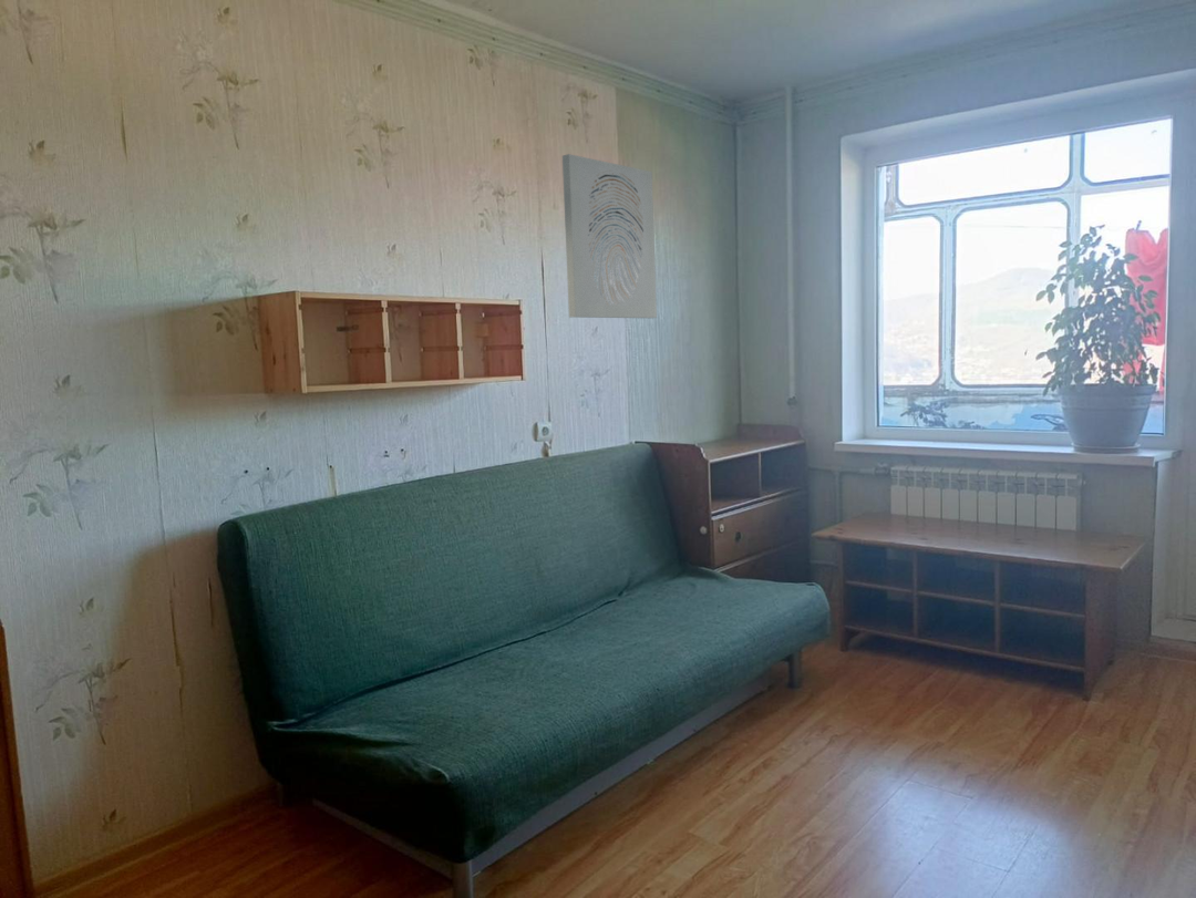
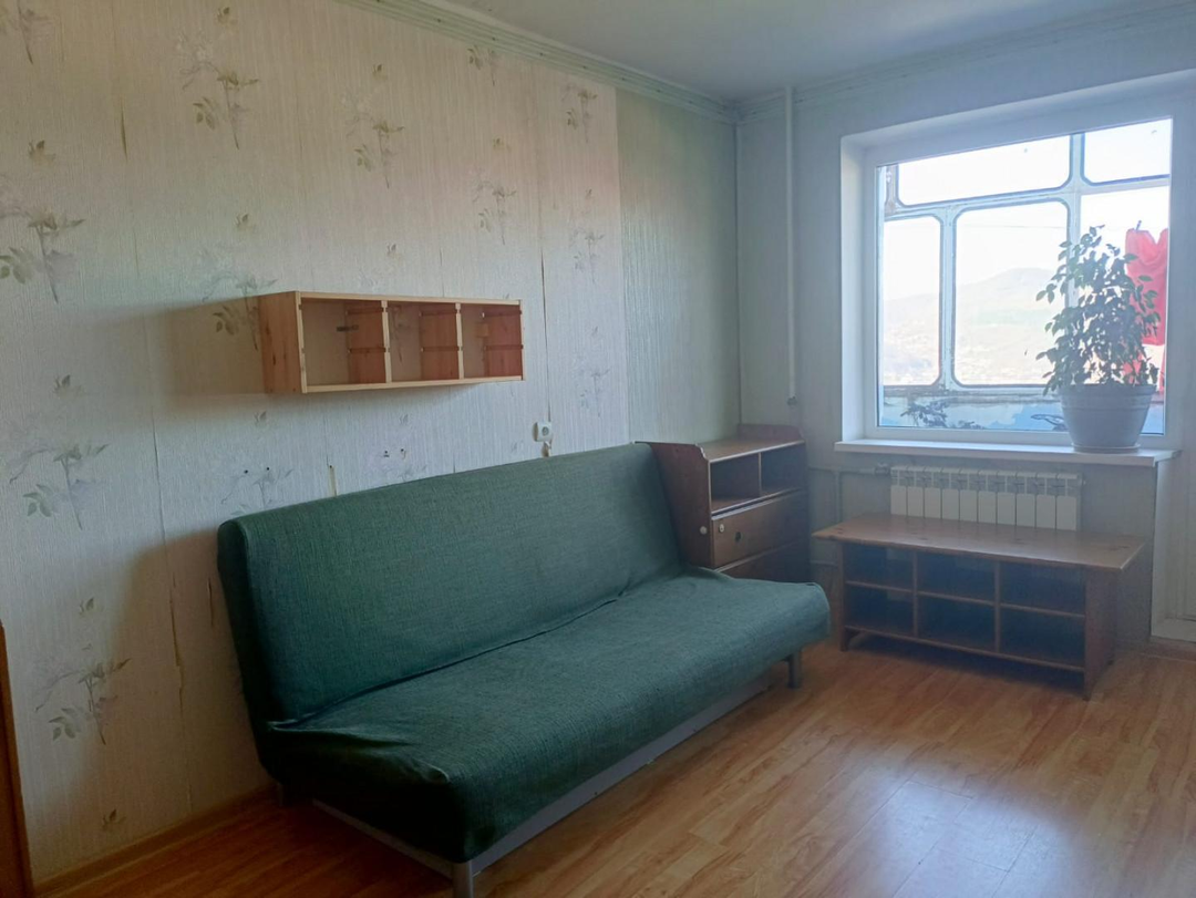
- wall art [561,153,658,319]
